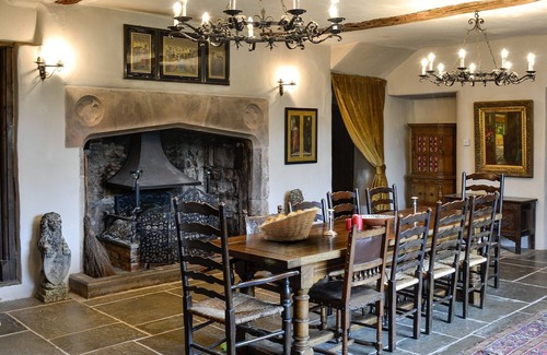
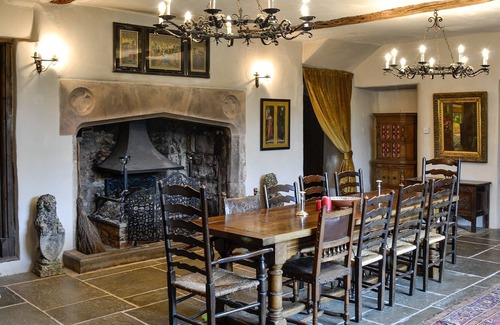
- fruit basket [257,205,321,242]
